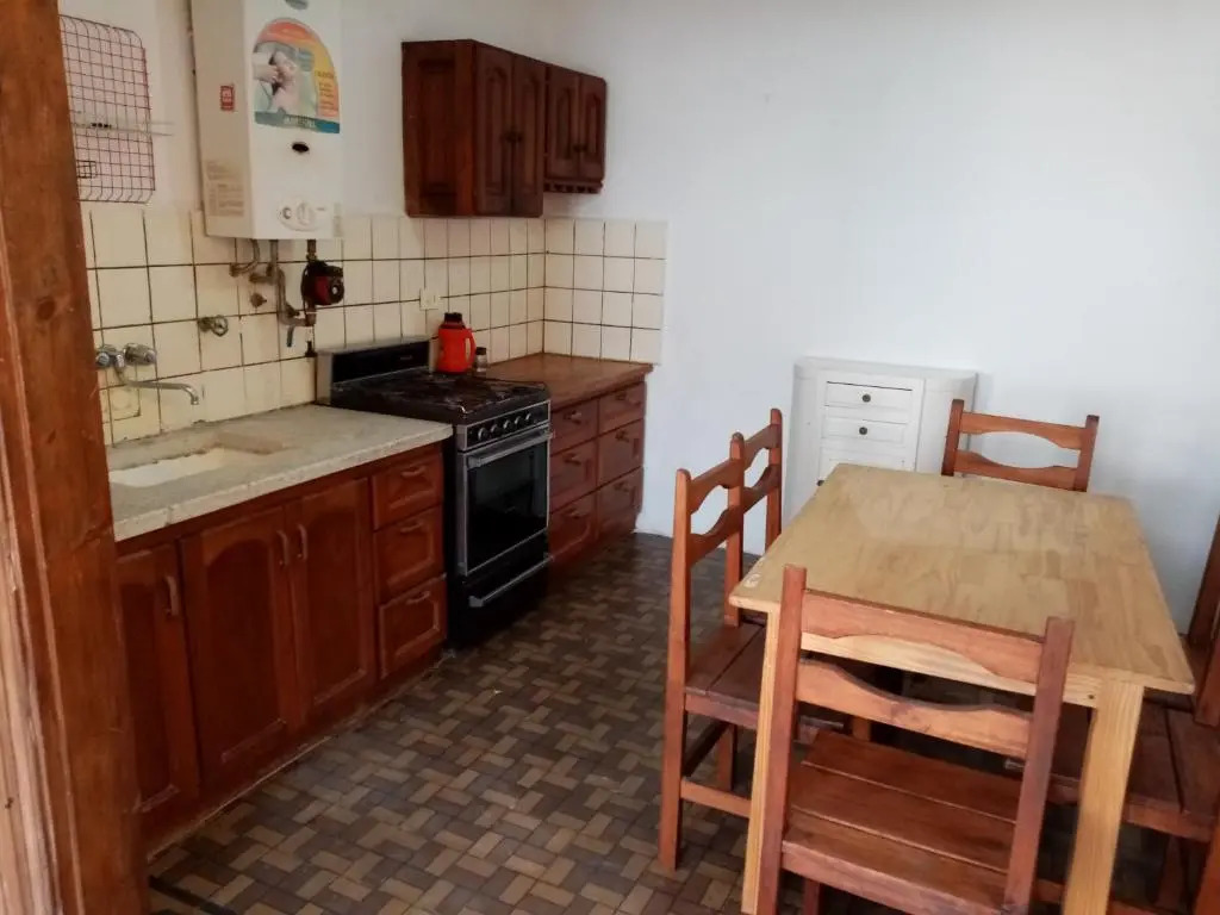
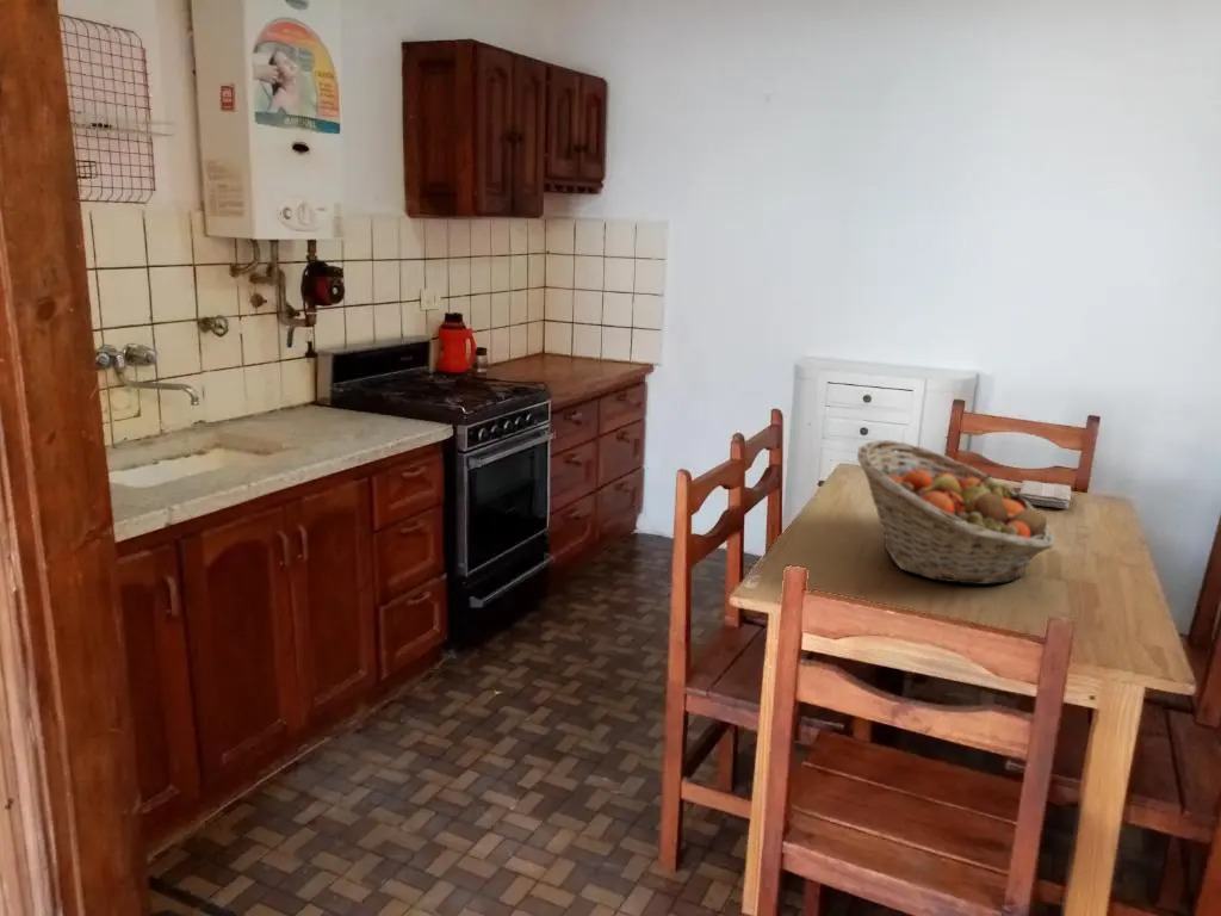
+ fruit basket [856,439,1055,586]
+ washcloth [1018,479,1072,509]
